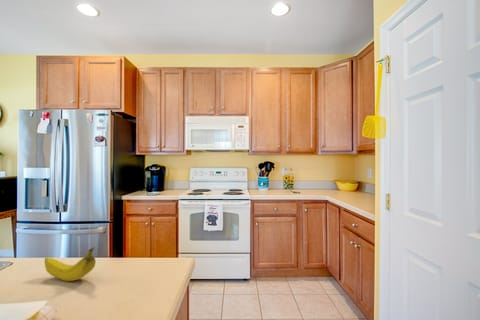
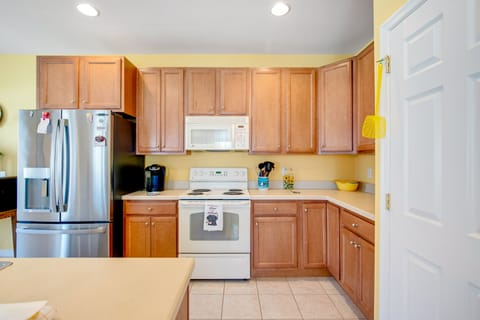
- fruit [44,246,97,282]
